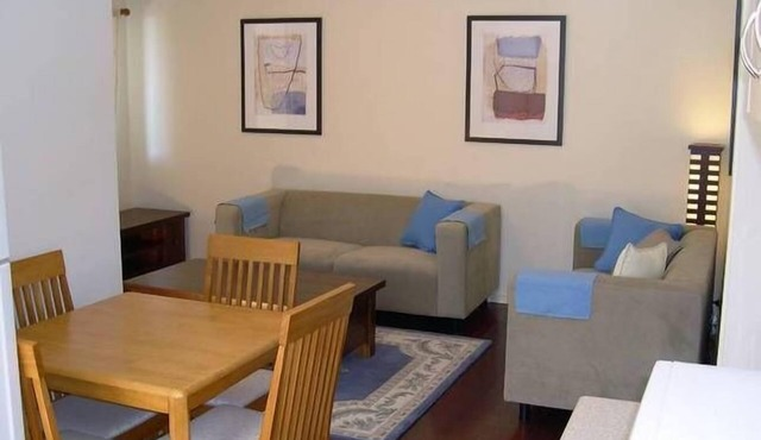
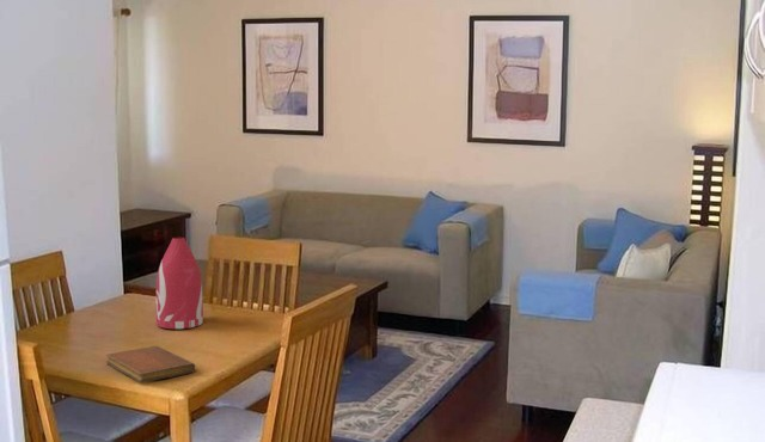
+ bottle [155,237,204,330]
+ notebook [105,345,196,383]
